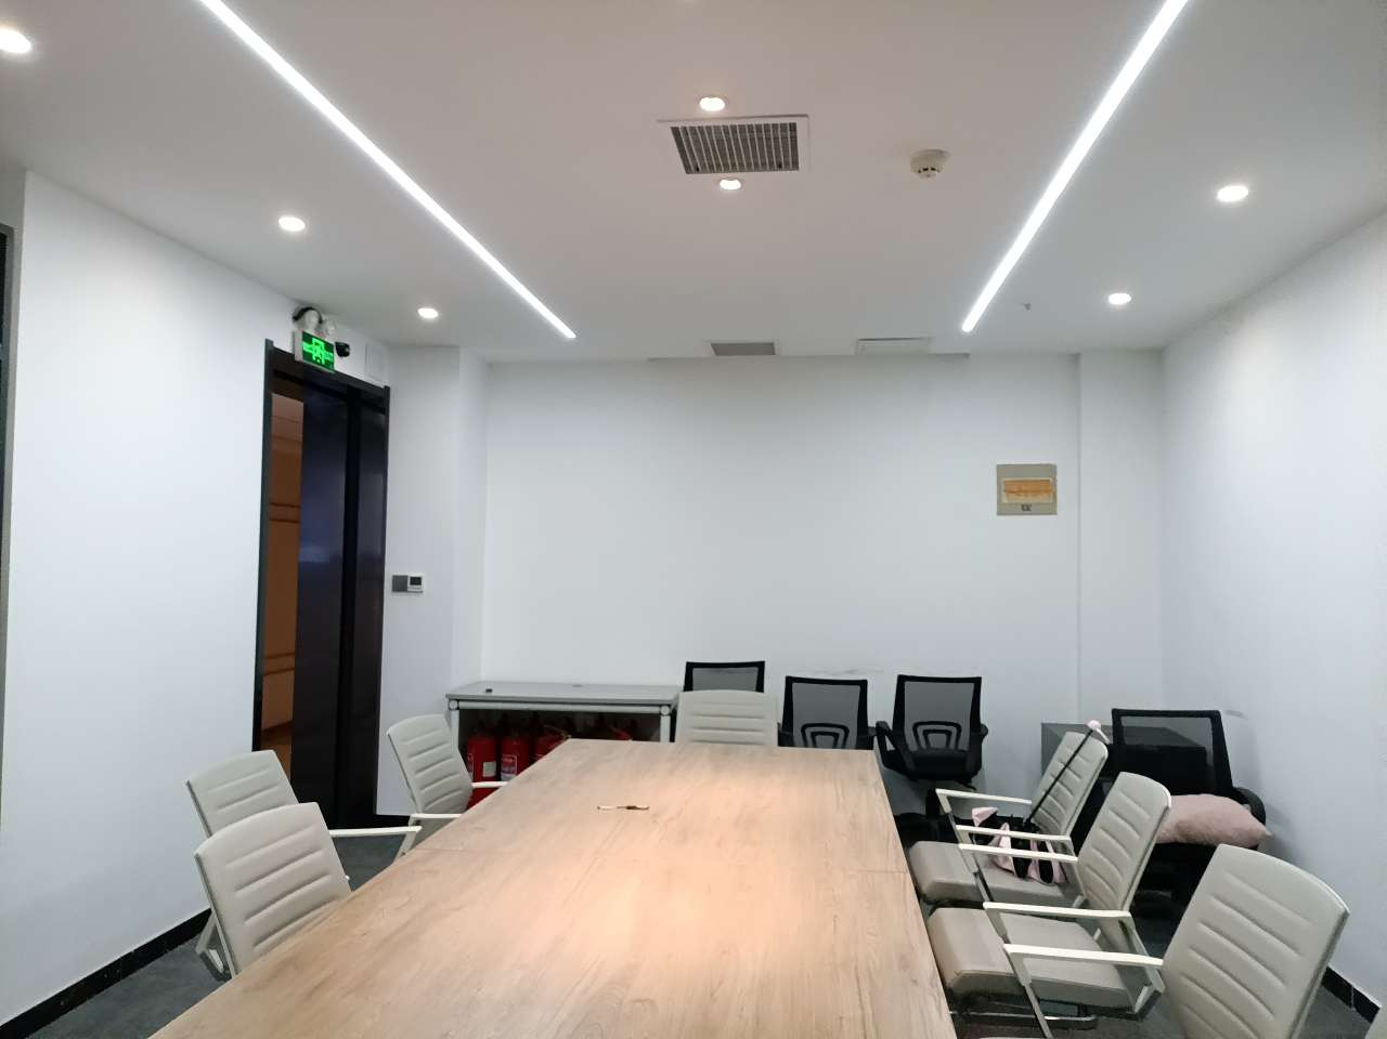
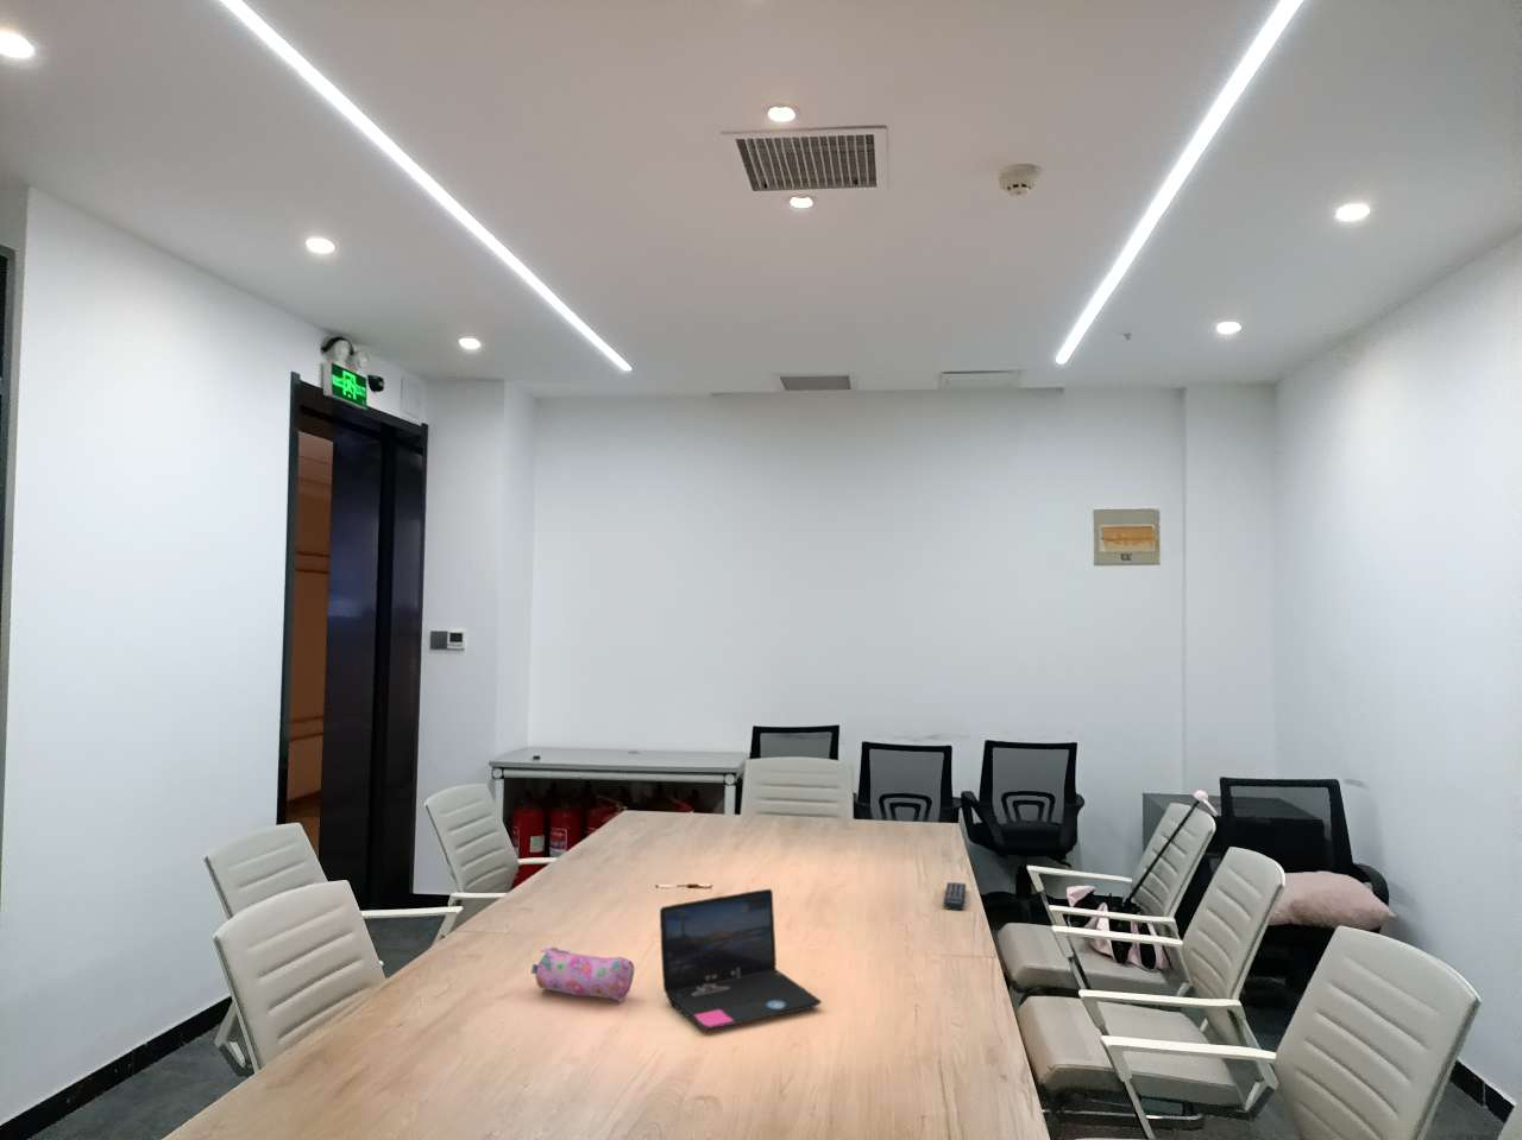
+ pencil case [531,946,635,1002]
+ remote control [943,881,967,912]
+ laptop [659,889,823,1031]
